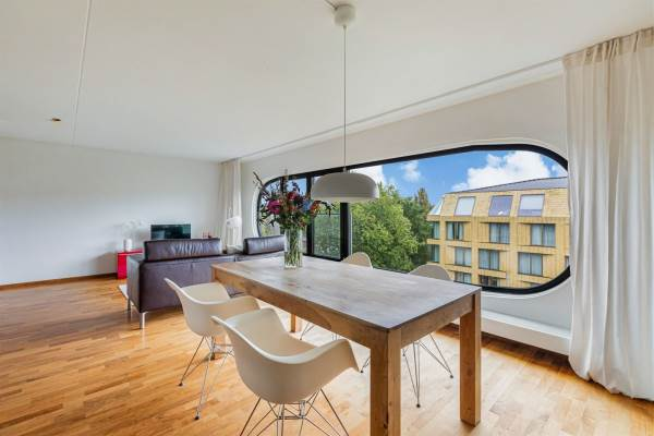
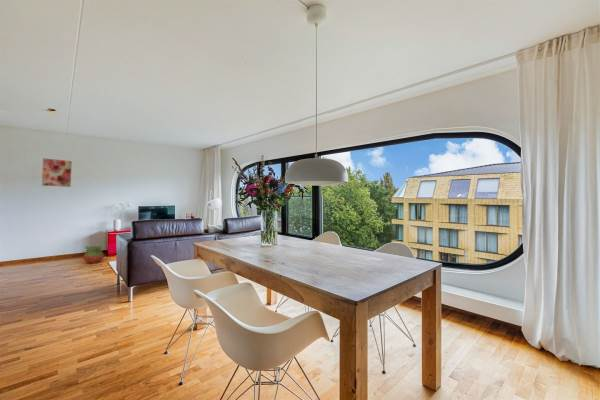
+ wall art [41,157,73,188]
+ vase [82,244,105,264]
